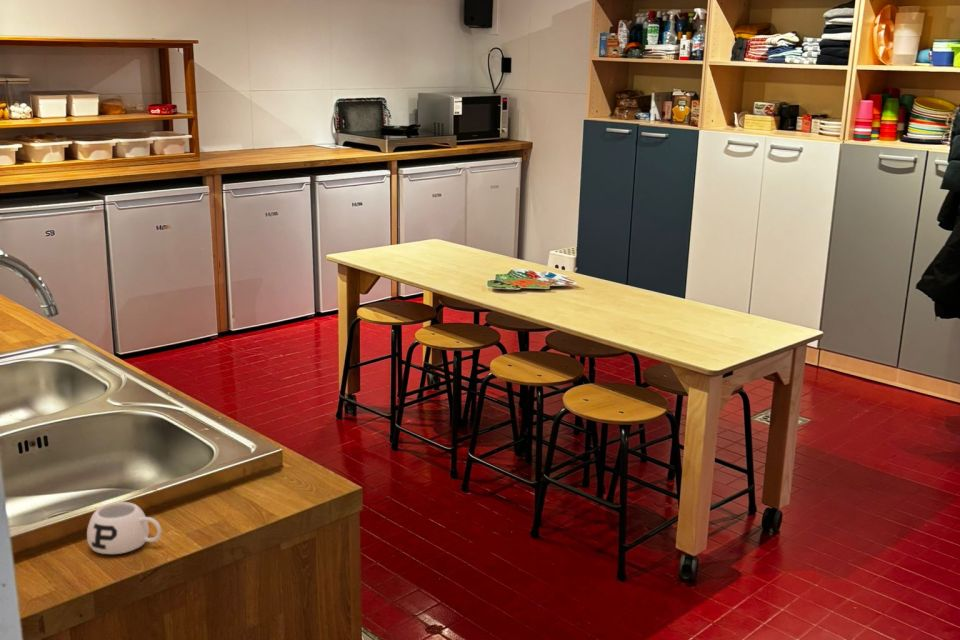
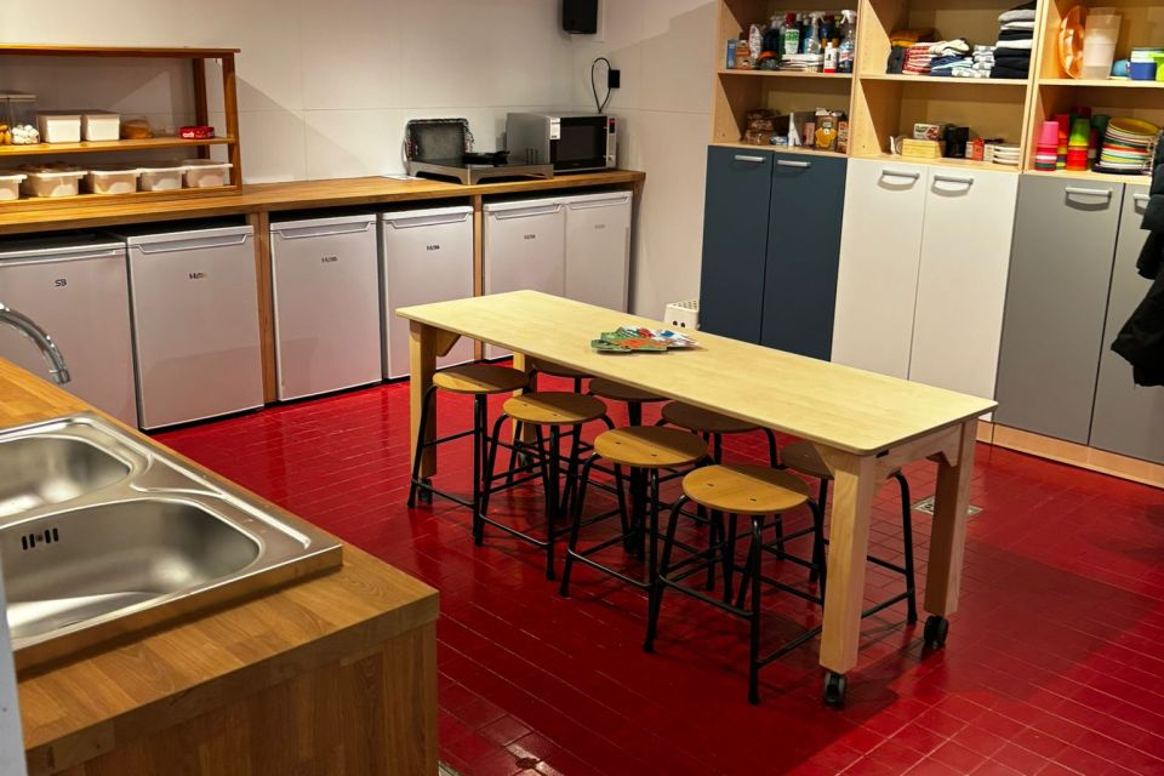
- mug [86,501,163,555]
